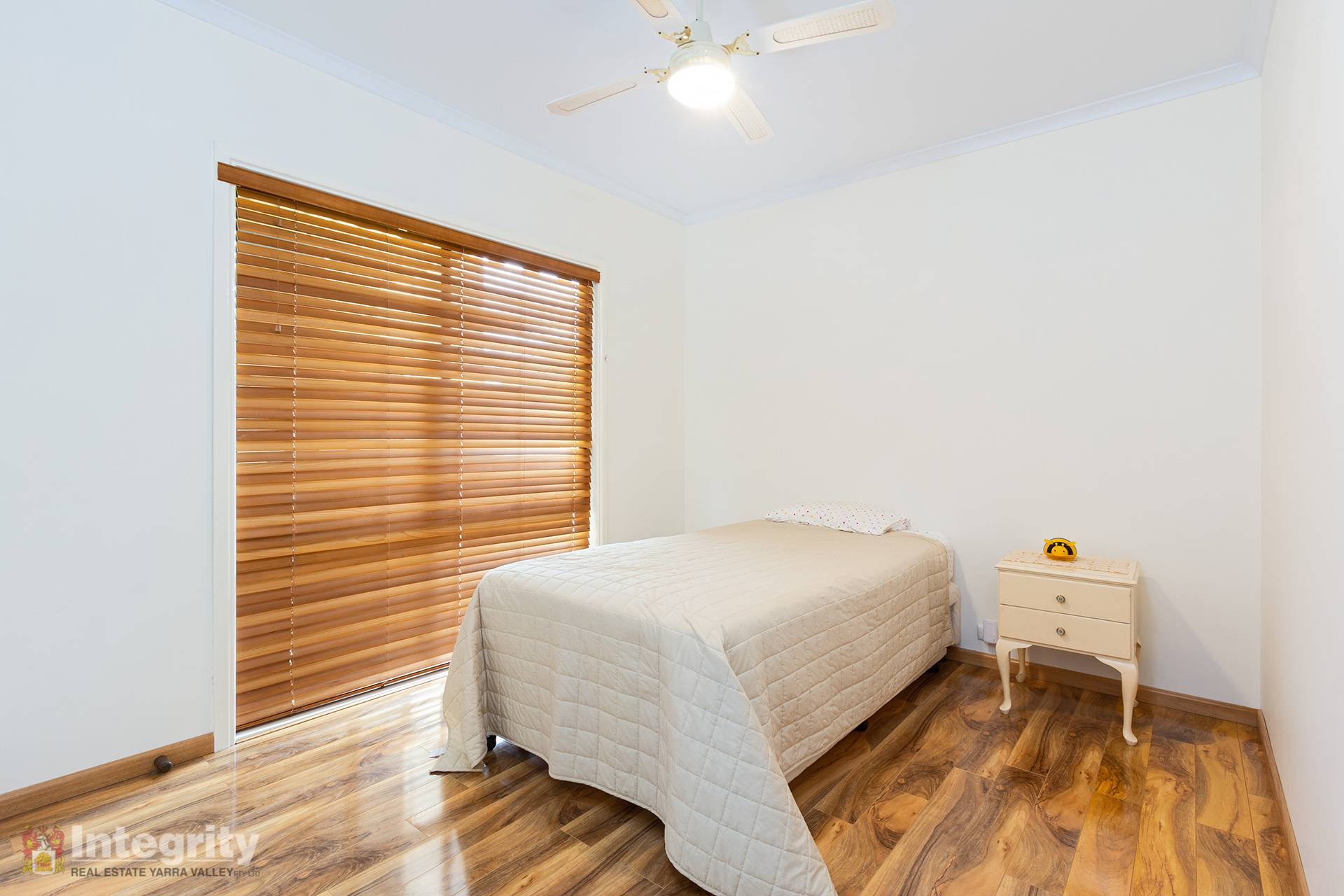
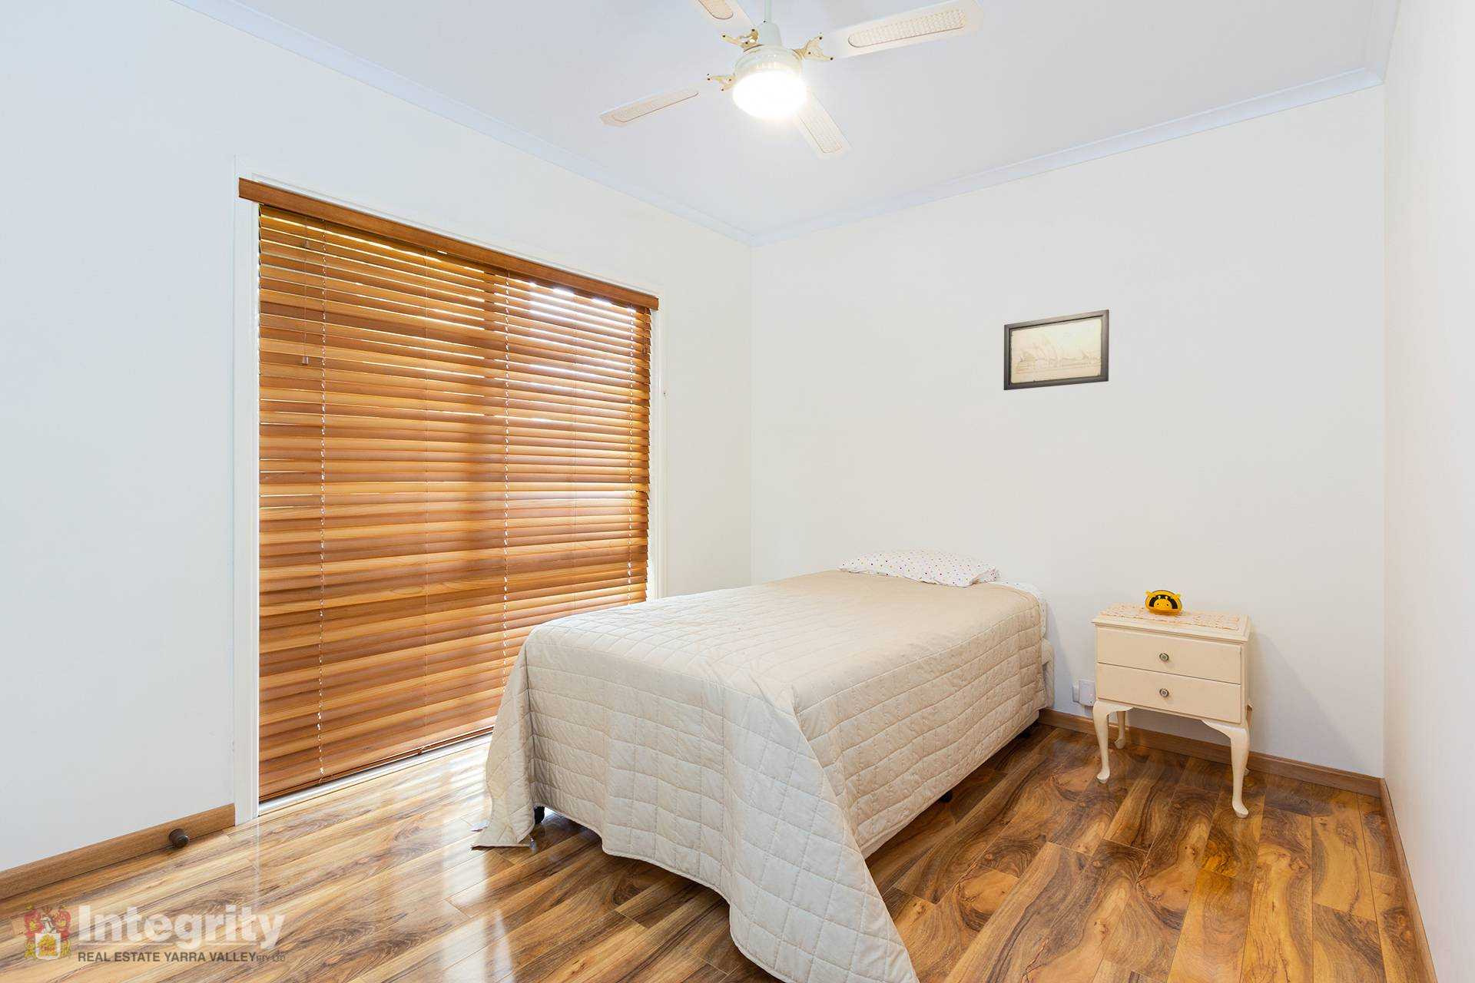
+ wall art [1003,308,1111,391]
